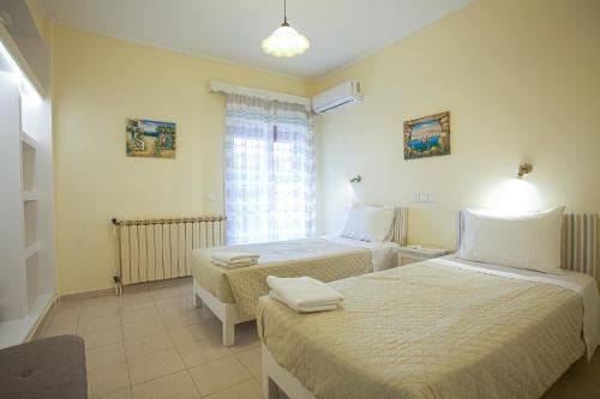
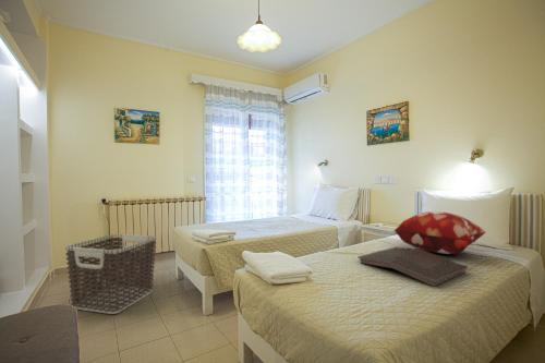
+ serving tray [356,246,469,287]
+ clothes hamper [64,233,157,315]
+ decorative pillow [393,210,486,255]
